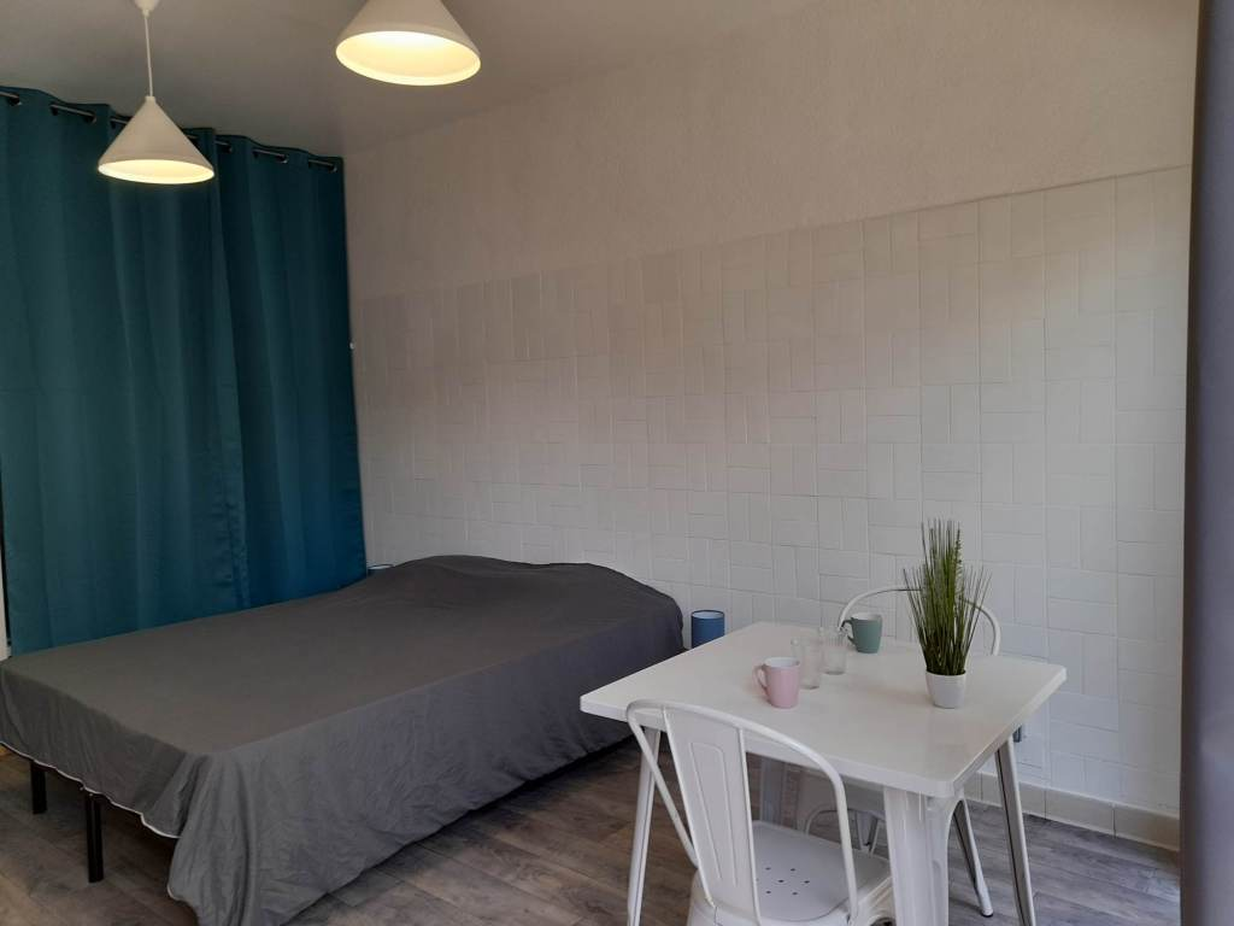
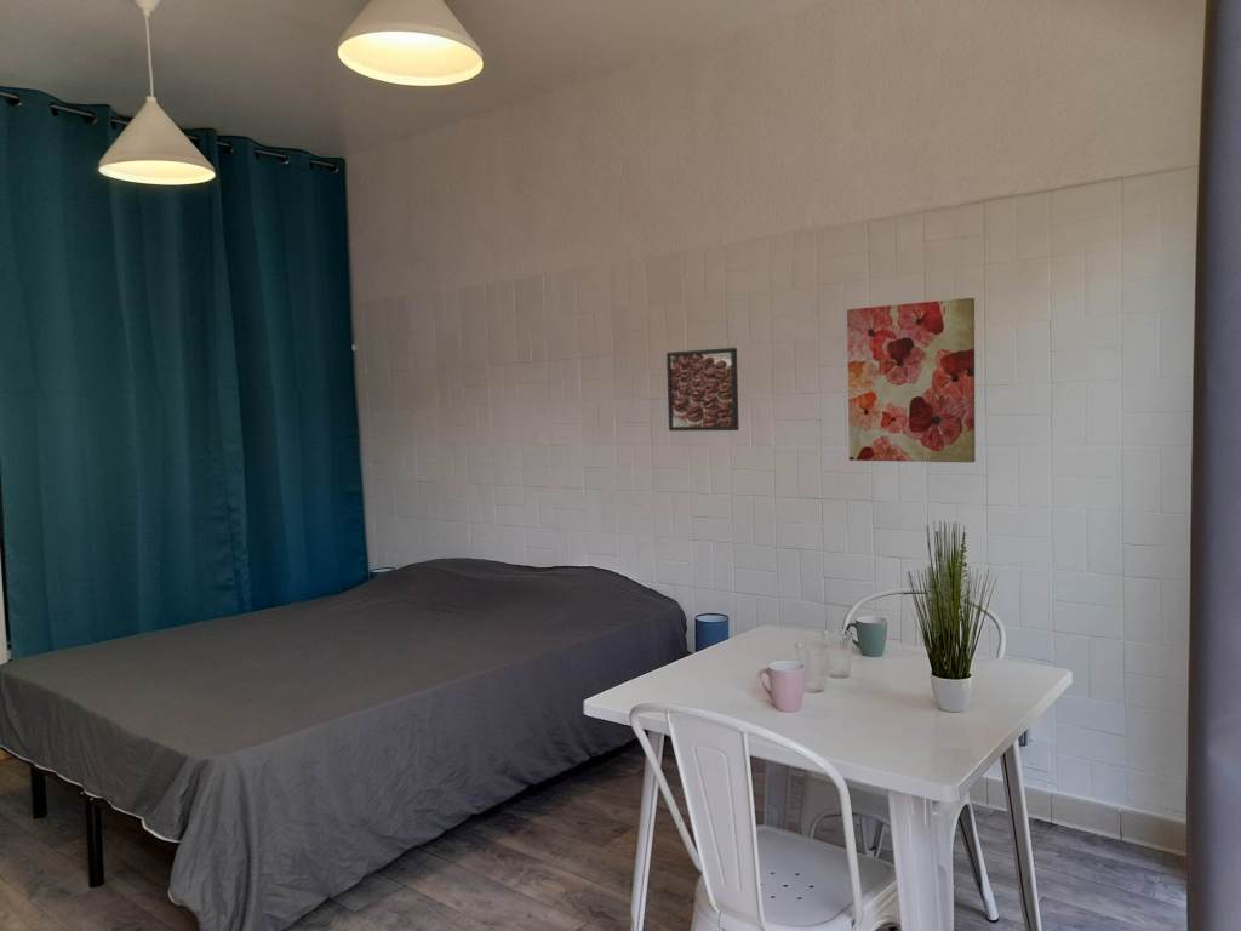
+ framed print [665,347,740,432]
+ wall art [846,297,977,463]
